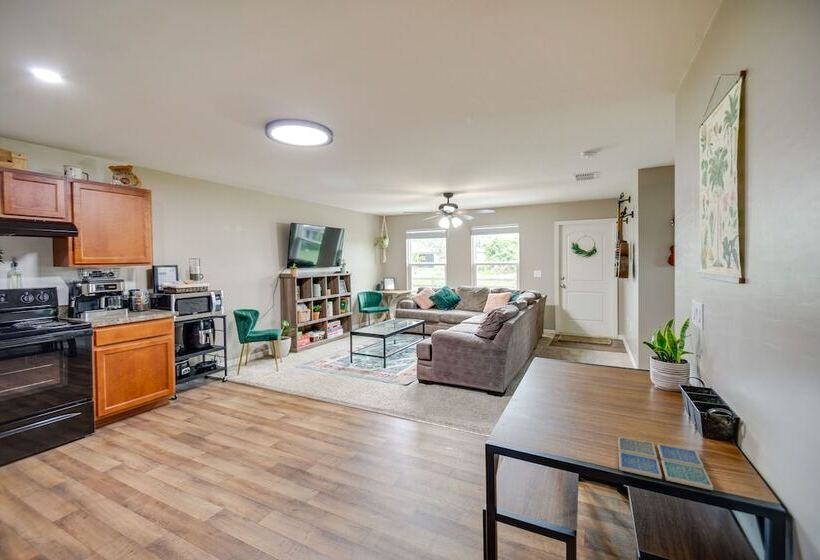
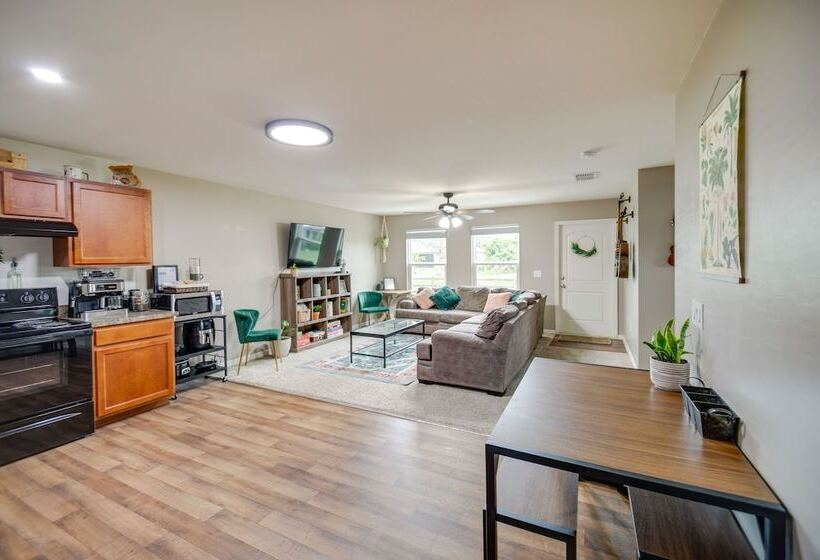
- drink coaster [617,436,714,491]
